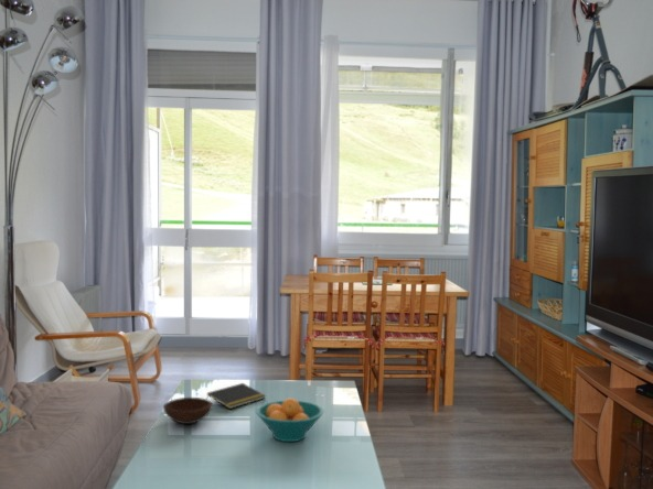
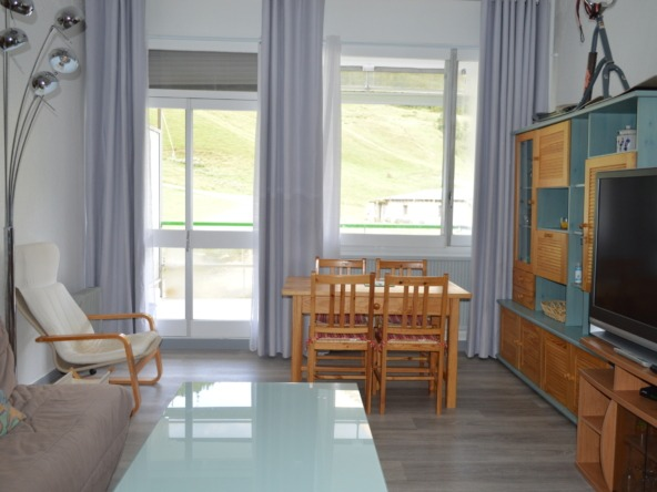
- bowl [162,396,214,425]
- fruit bowl [255,396,324,443]
- notepad [206,382,266,410]
